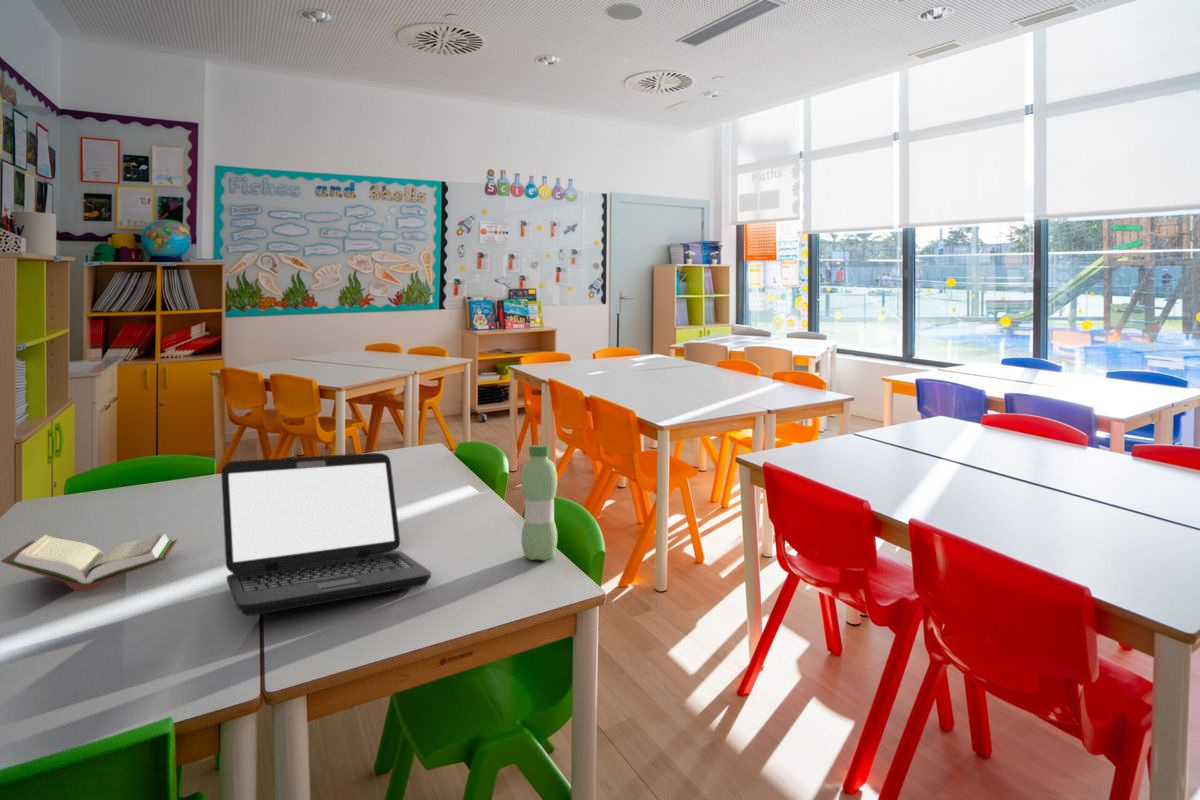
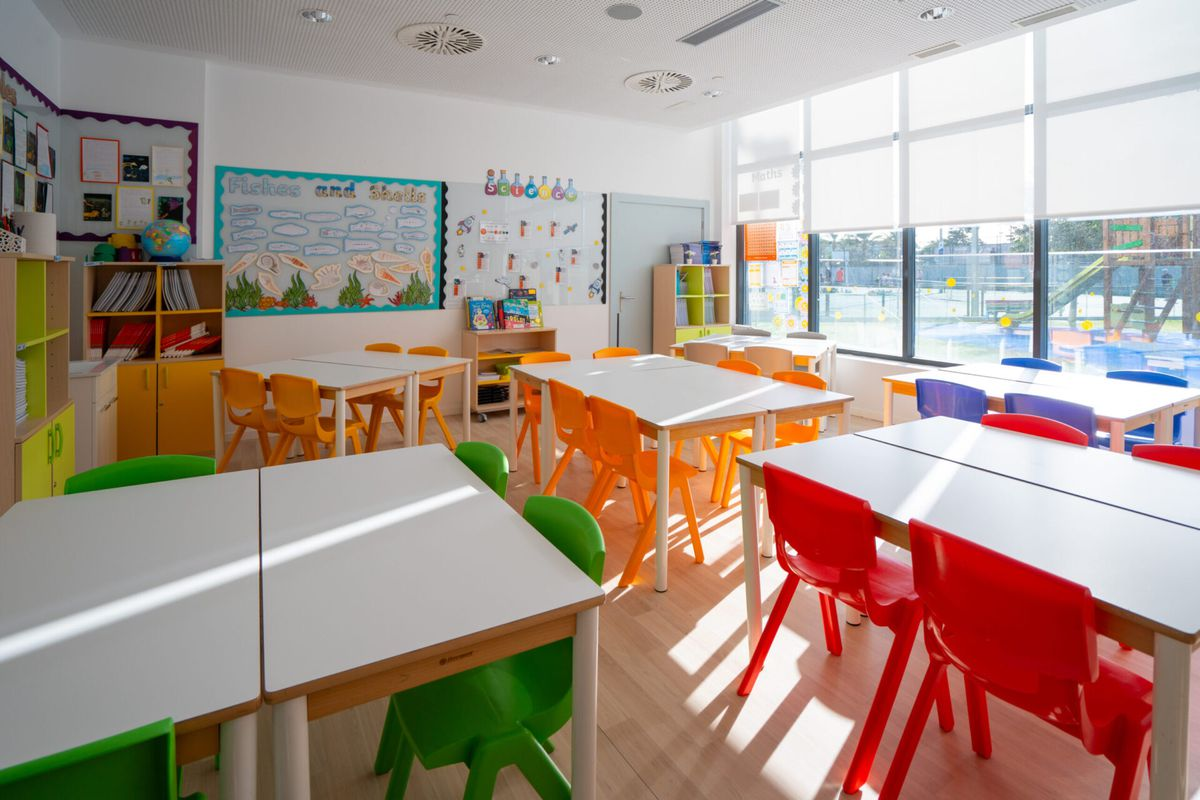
- water bottle [520,444,558,561]
- laptop [220,452,432,617]
- book [0,532,179,592]
